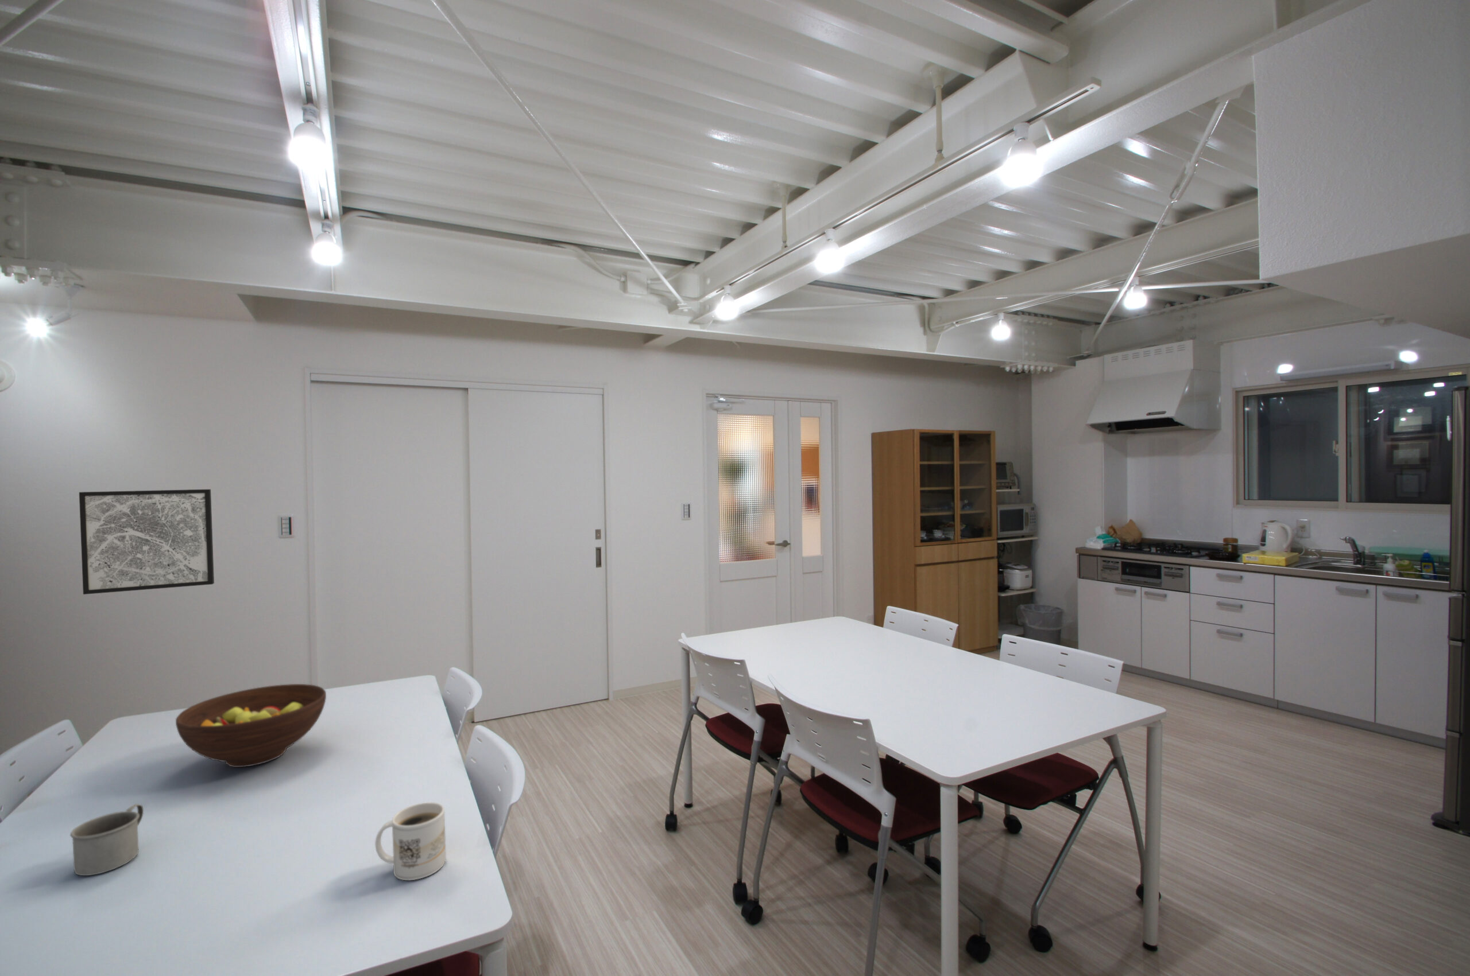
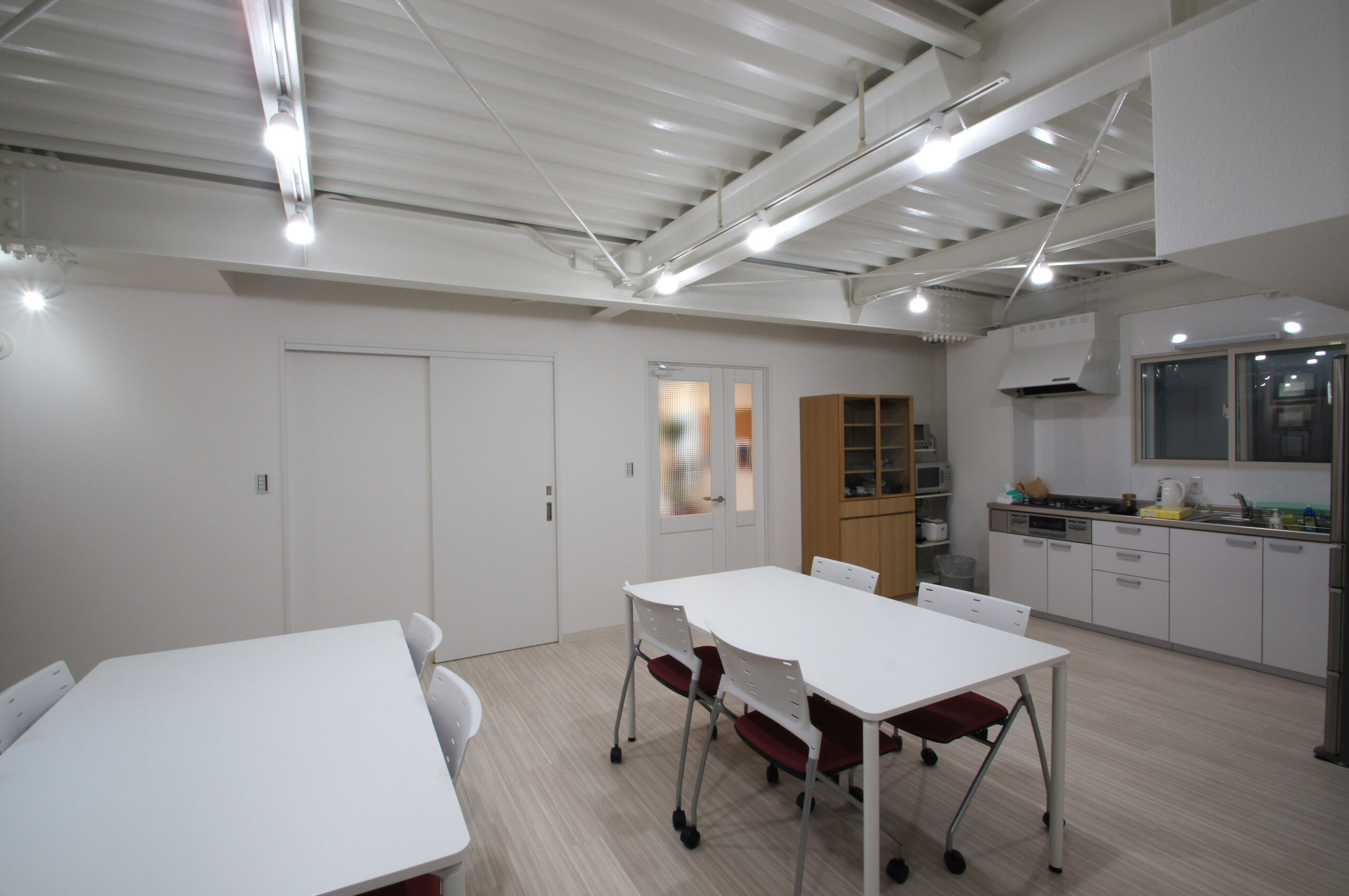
- mug [375,802,447,881]
- mug [70,803,144,876]
- wall art [78,489,215,595]
- fruit bowl [175,683,327,768]
